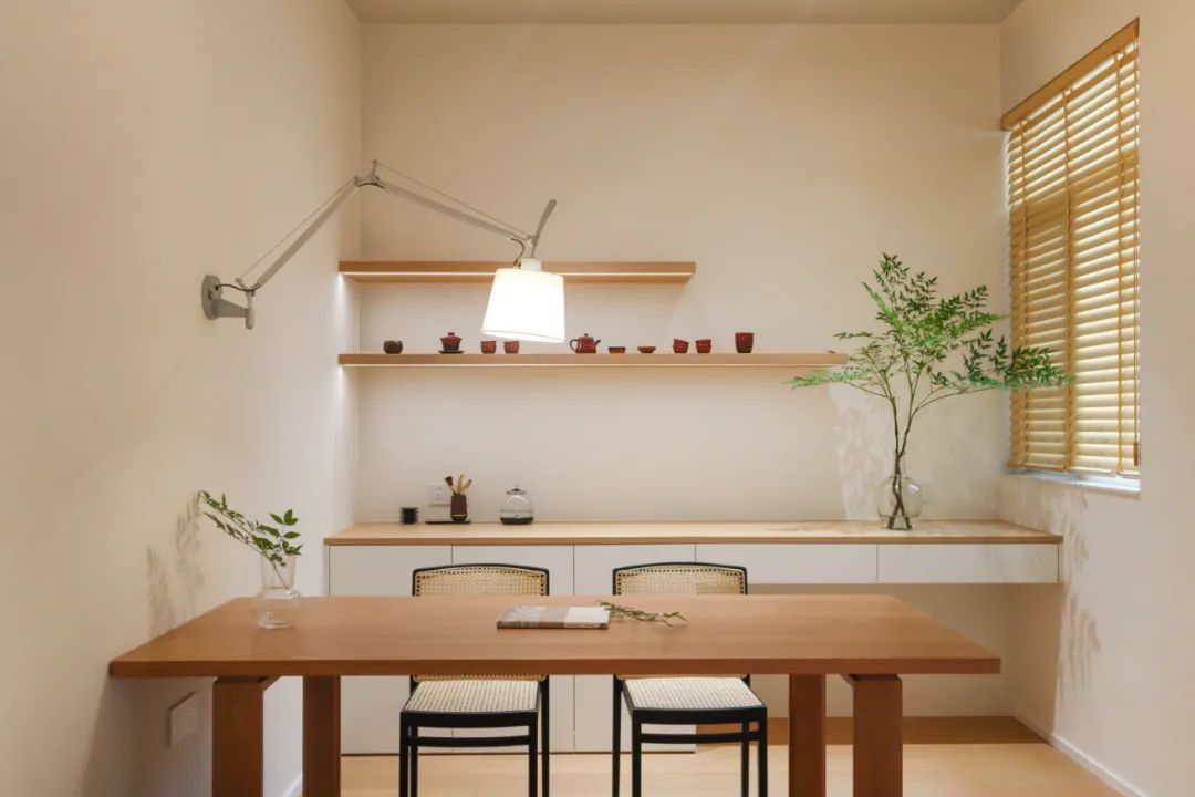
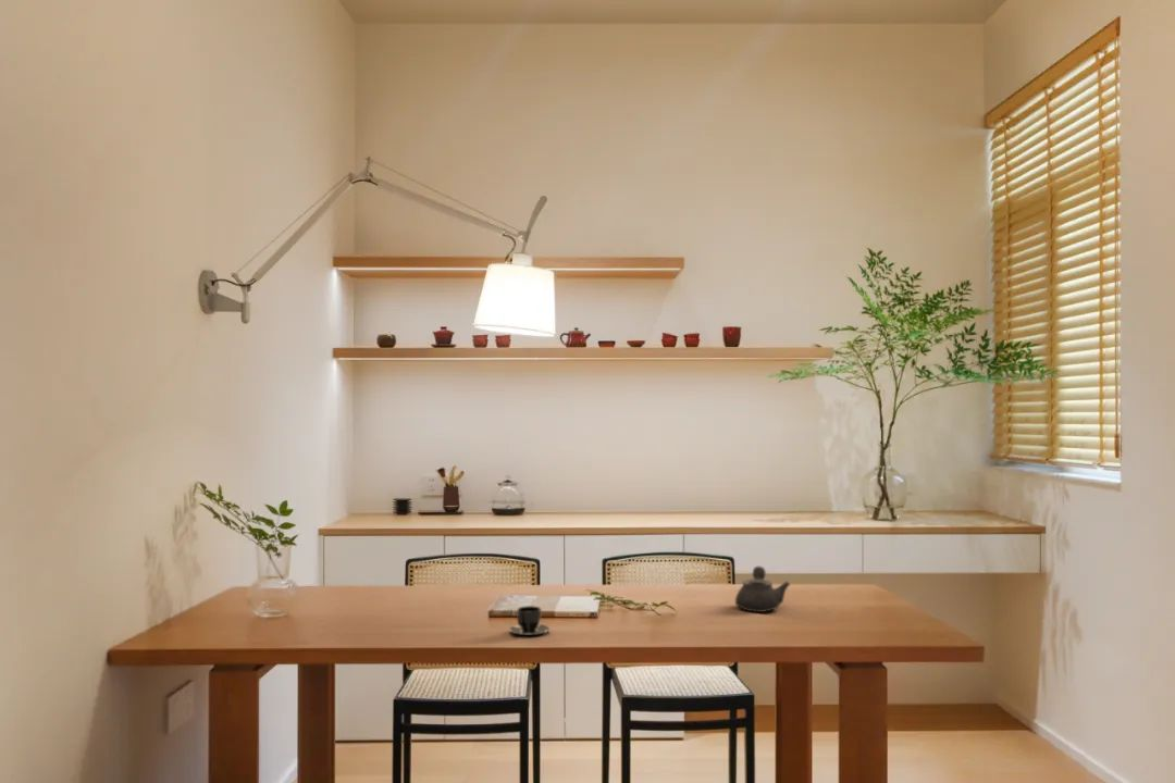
+ teacup [508,605,551,636]
+ teapot [734,566,791,613]
